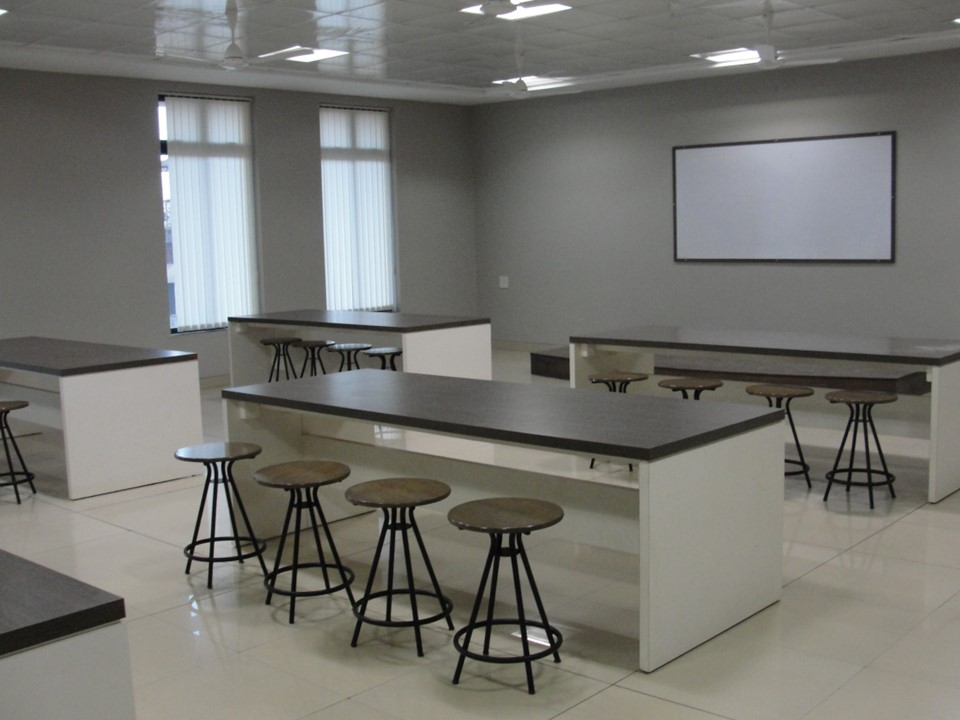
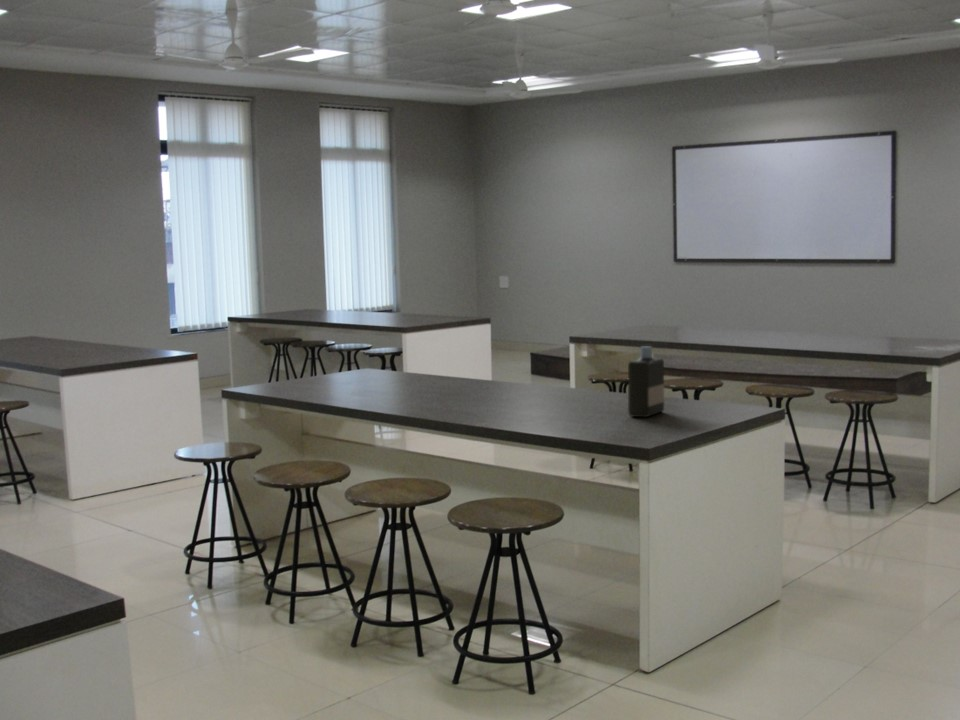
+ bottle [627,345,665,419]
